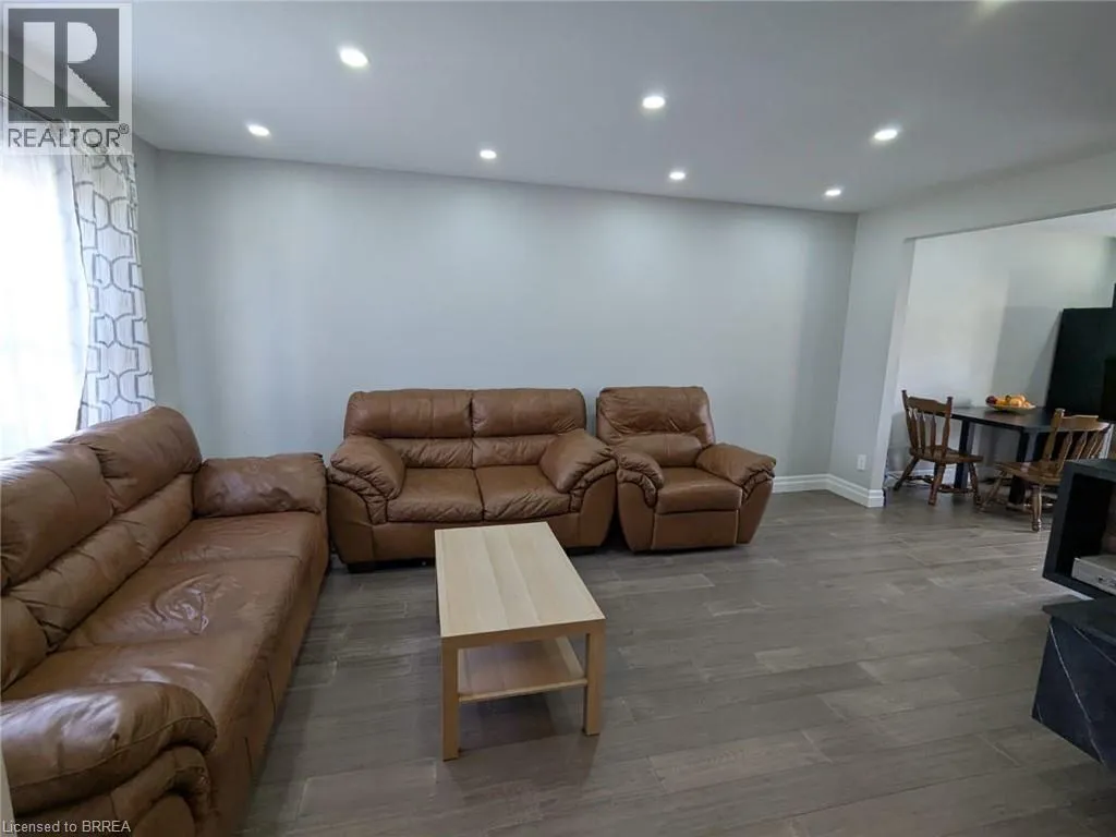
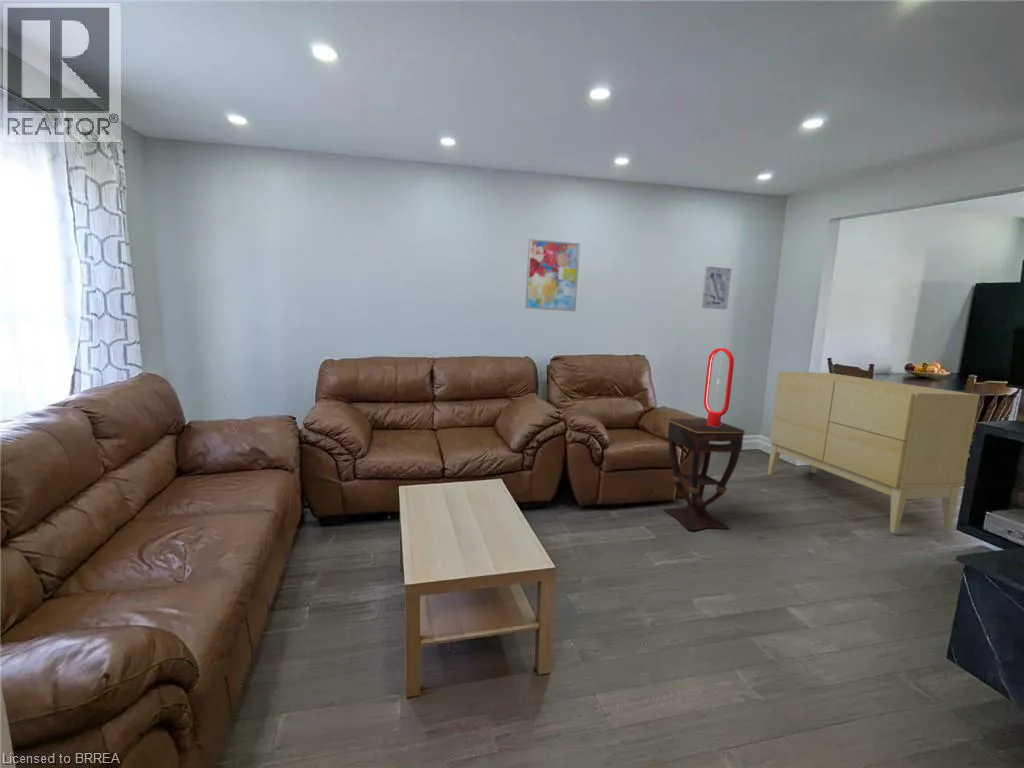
+ table lamp [703,347,735,427]
+ sideboard [767,370,981,534]
+ wall art [524,238,581,312]
+ wall art [701,265,733,310]
+ side table [662,418,746,531]
